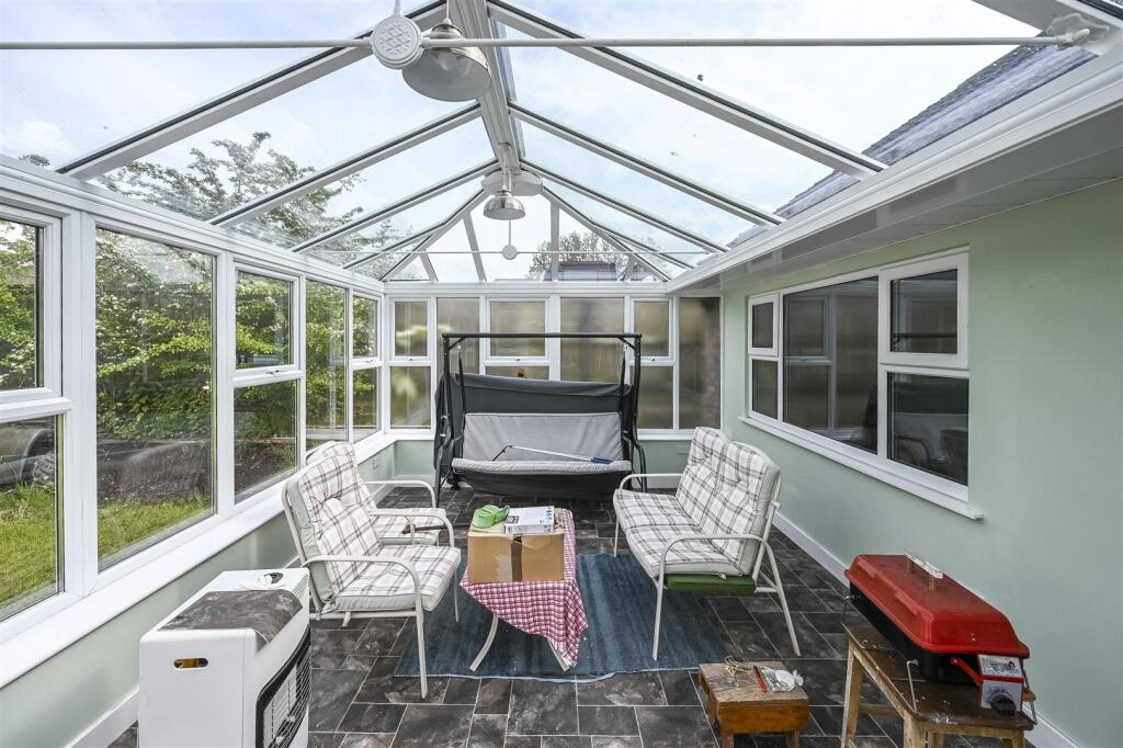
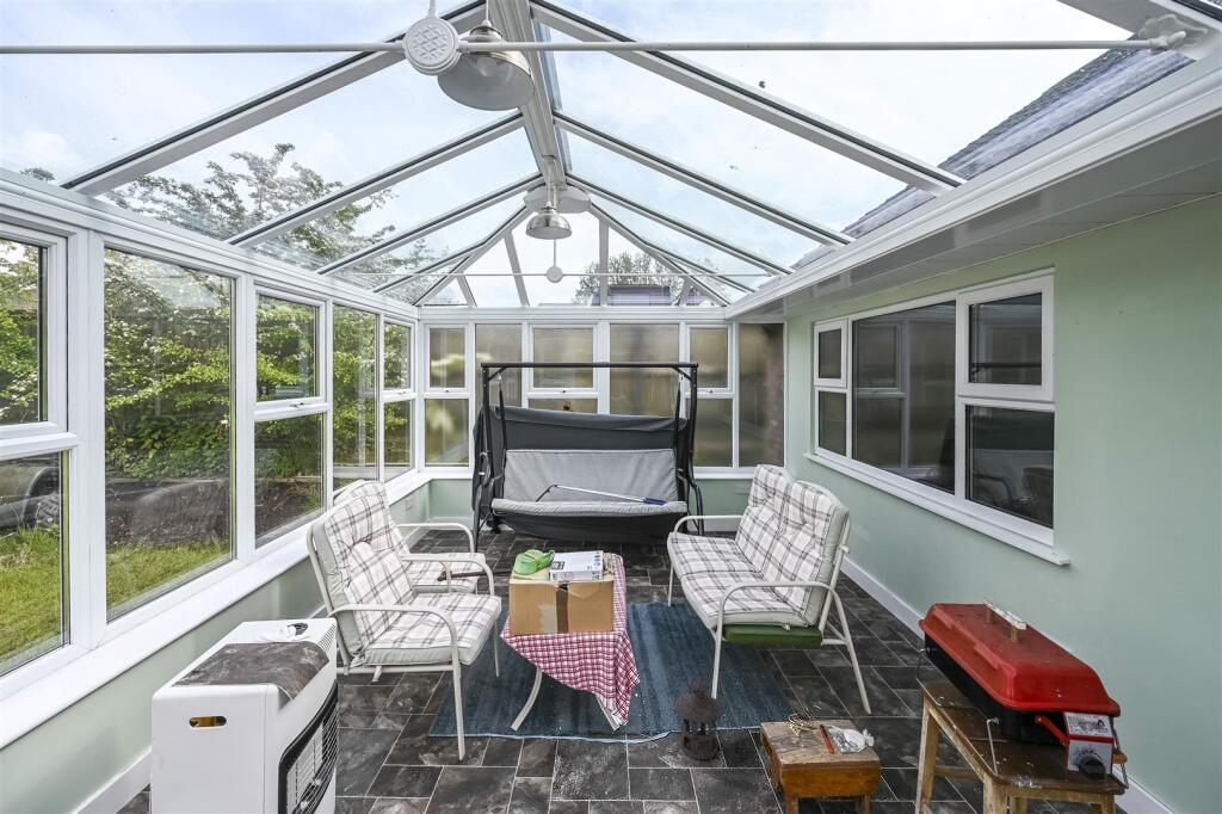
+ lantern [673,665,726,761]
